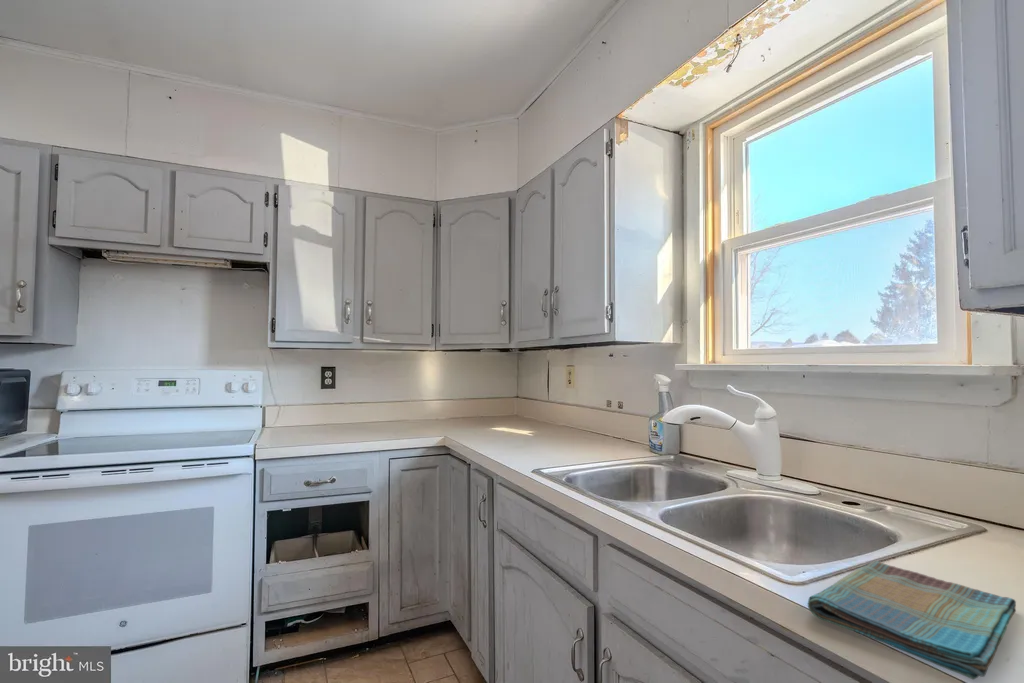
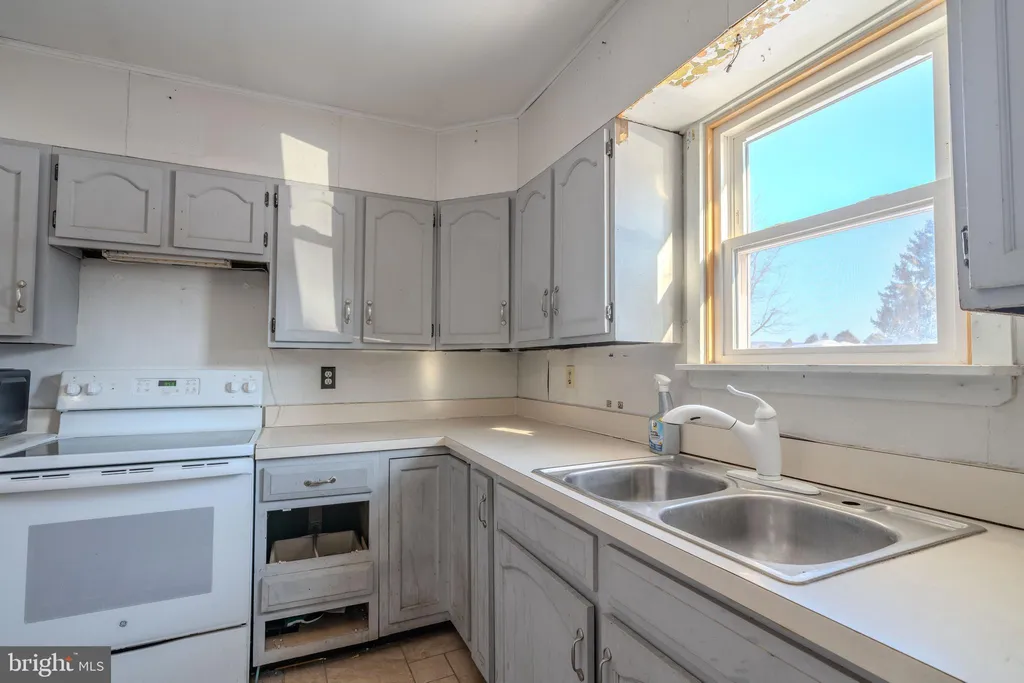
- dish towel [807,560,1017,681]
